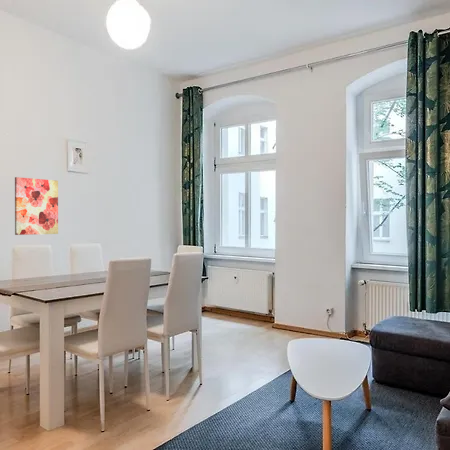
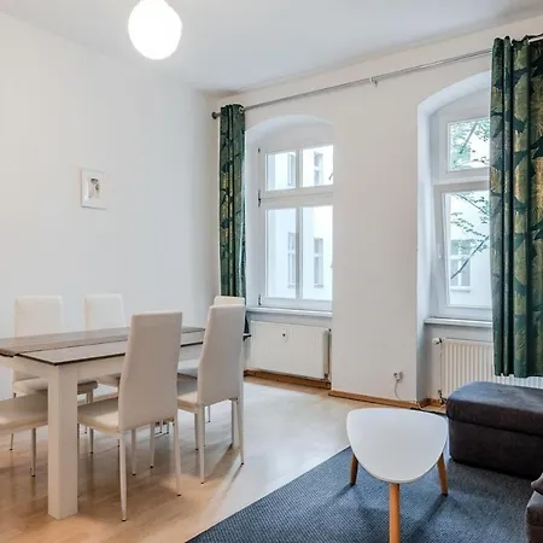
- wall art [14,176,59,236]
